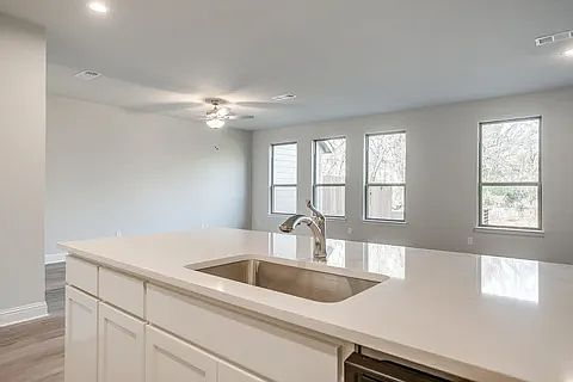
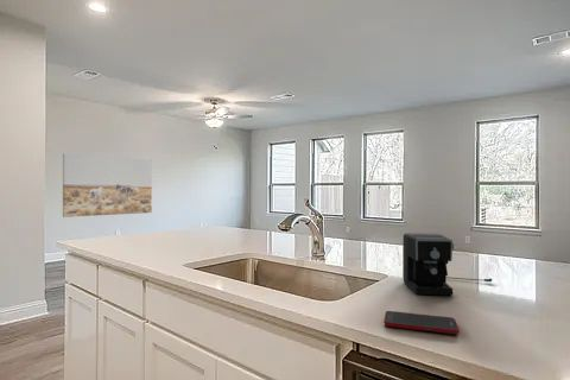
+ wall art [62,152,153,218]
+ coffee maker [403,232,493,297]
+ cell phone [382,310,460,335]
